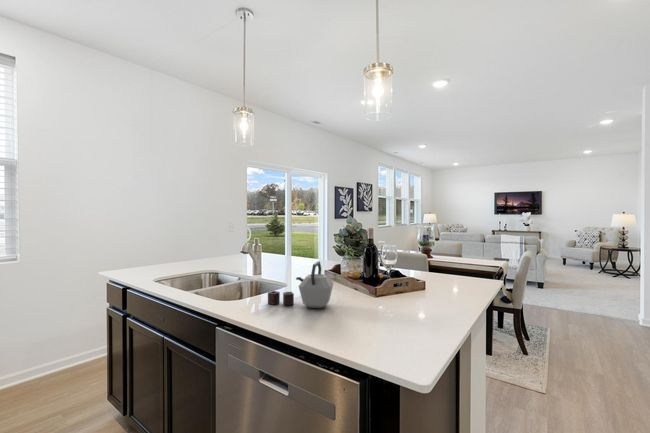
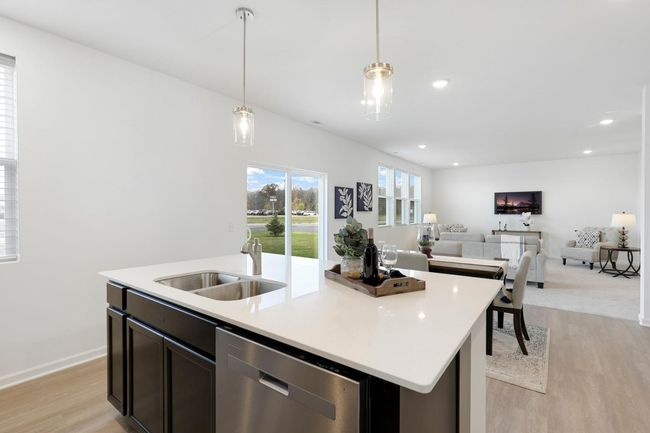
- kettle [267,260,335,309]
